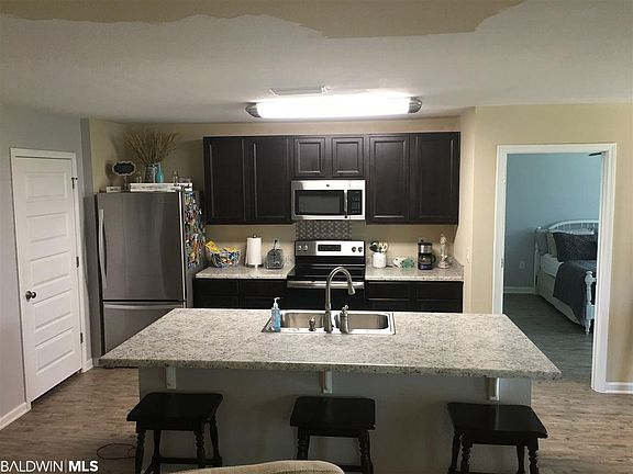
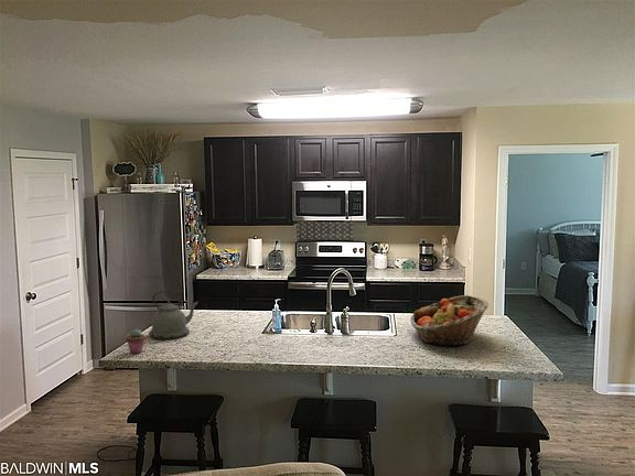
+ kettle [148,289,200,340]
+ fruit basket [409,294,489,347]
+ potted succulent [126,328,146,355]
